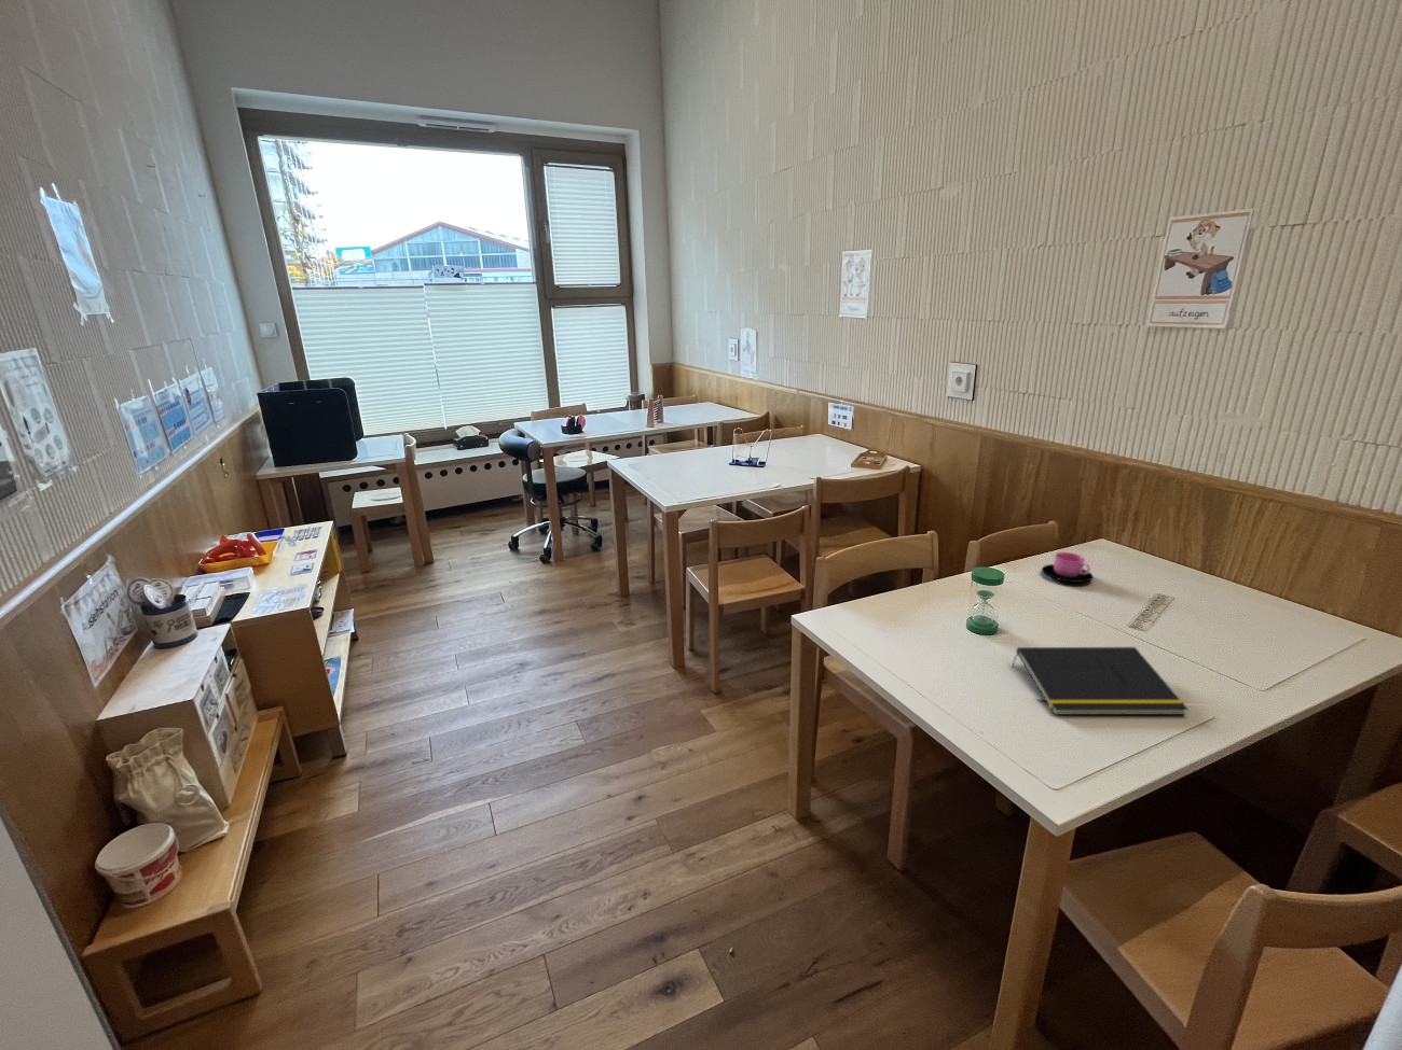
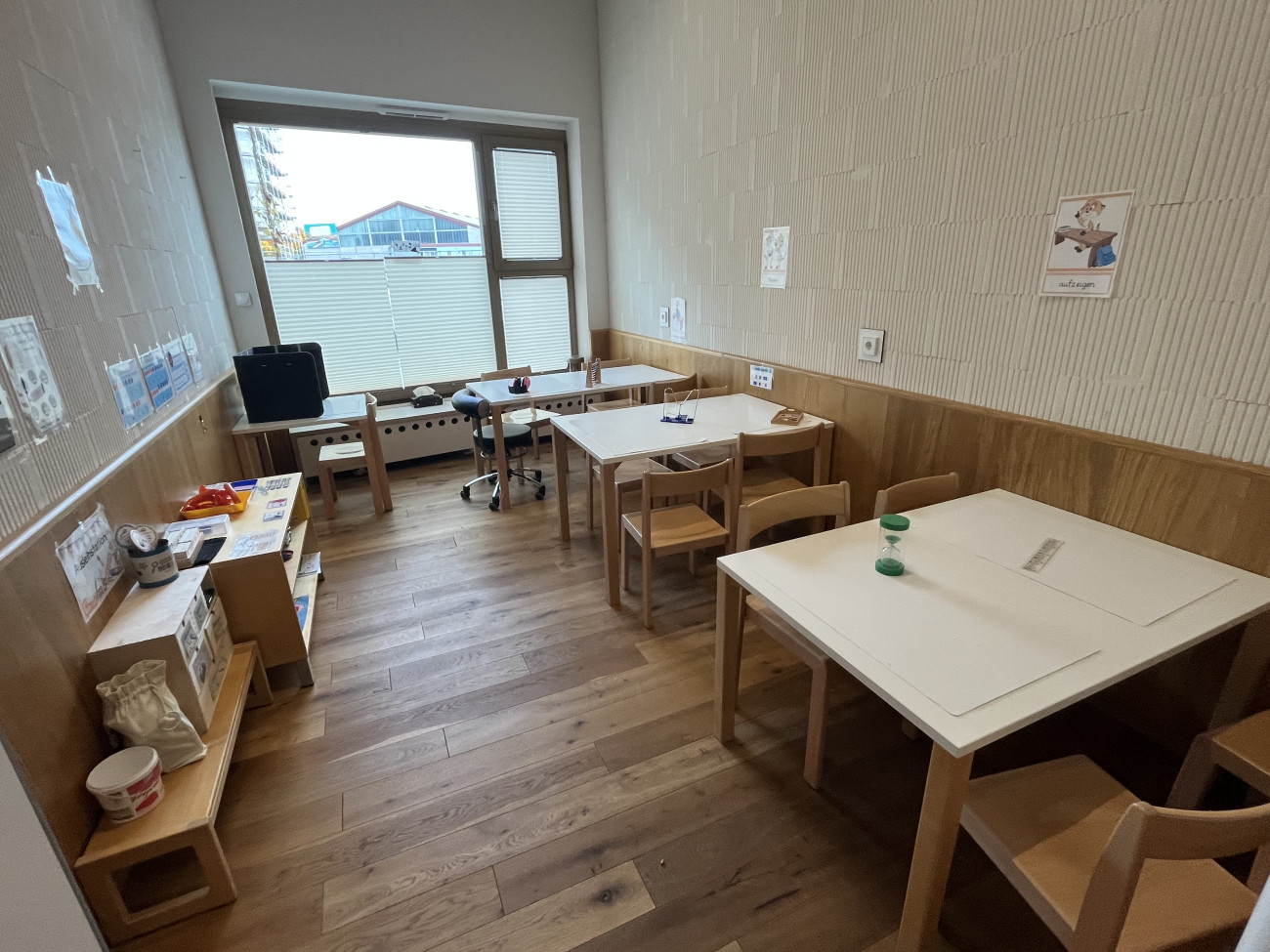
- notepad [1010,646,1190,716]
- cup [1041,551,1095,583]
